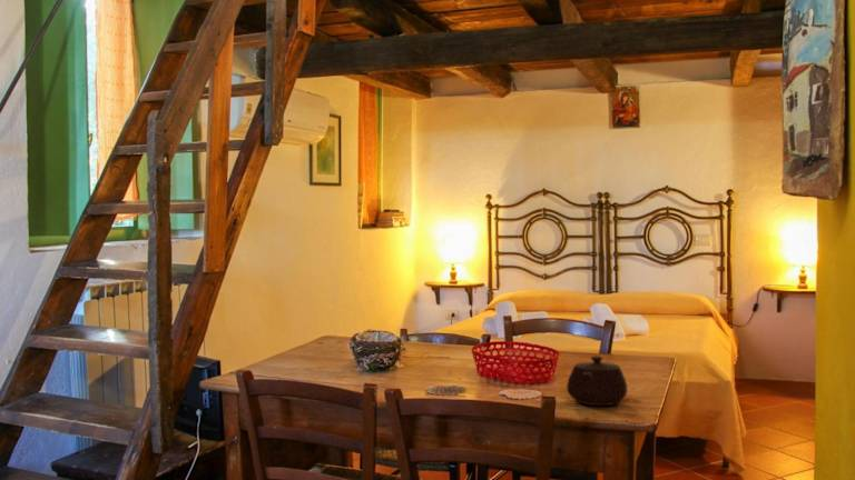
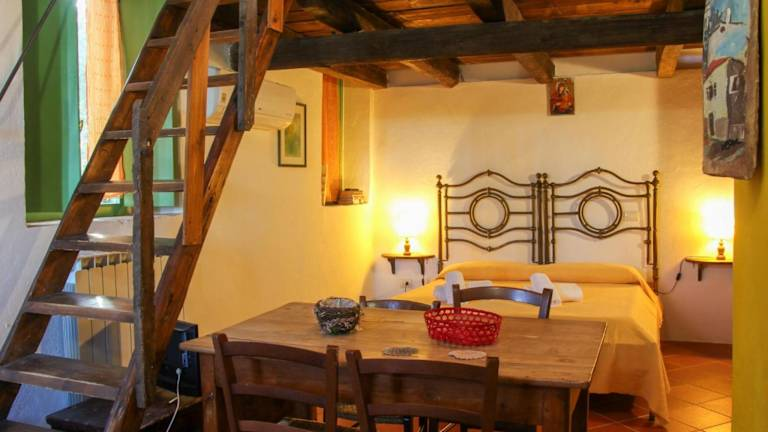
- teapot [566,354,629,407]
